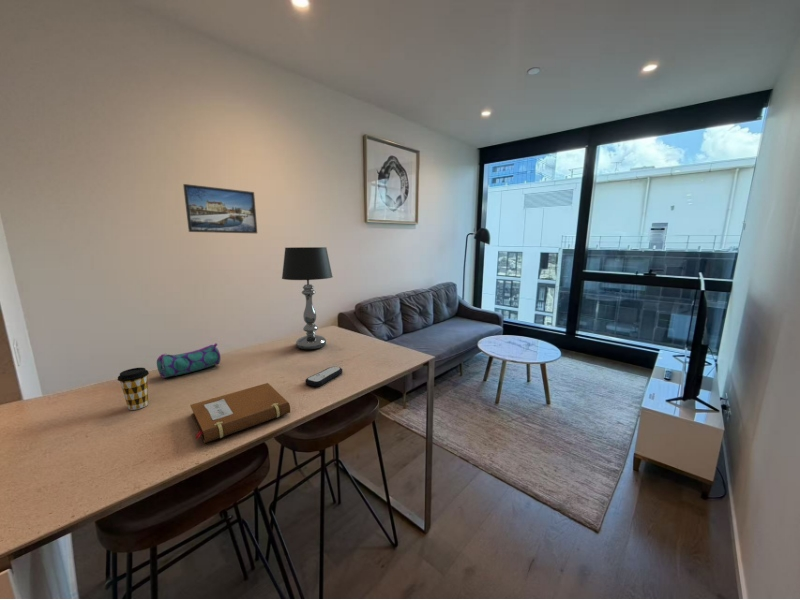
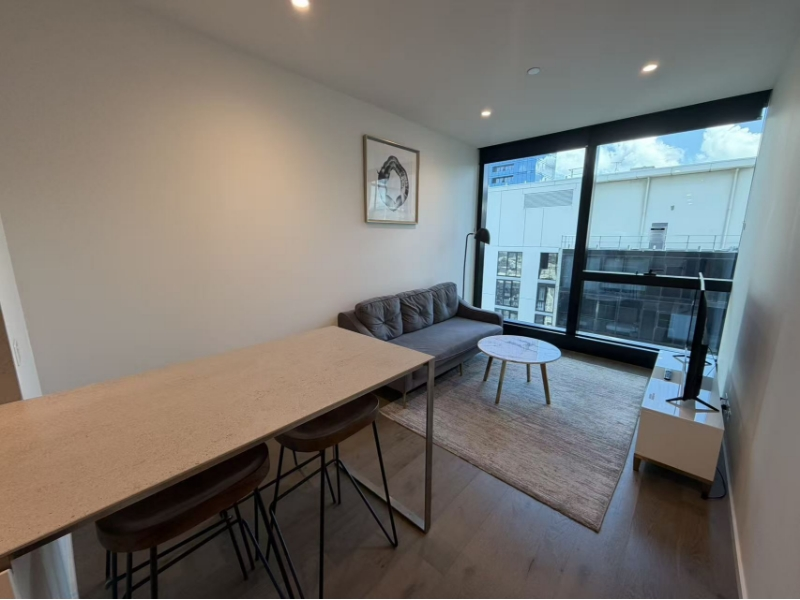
- remote control [304,365,343,387]
- pencil case [156,342,222,379]
- notebook [190,382,291,444]
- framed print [182,183,258,234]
- table lamp [281,246,334,350]
- coffee cup [117,367,150,411]
